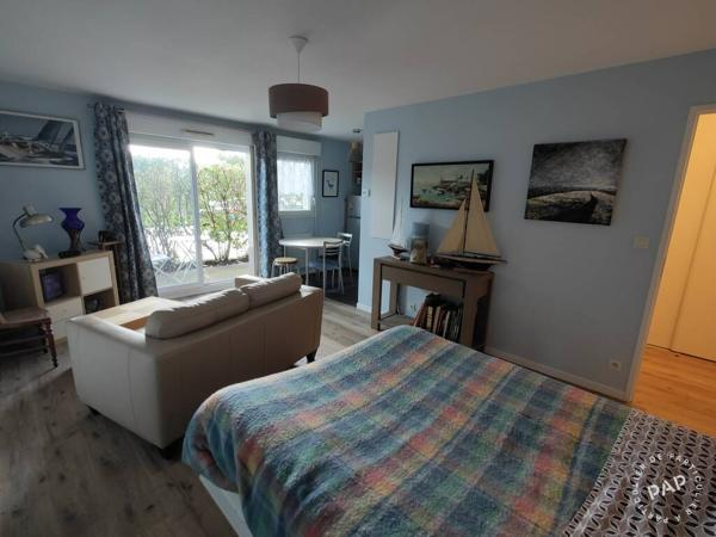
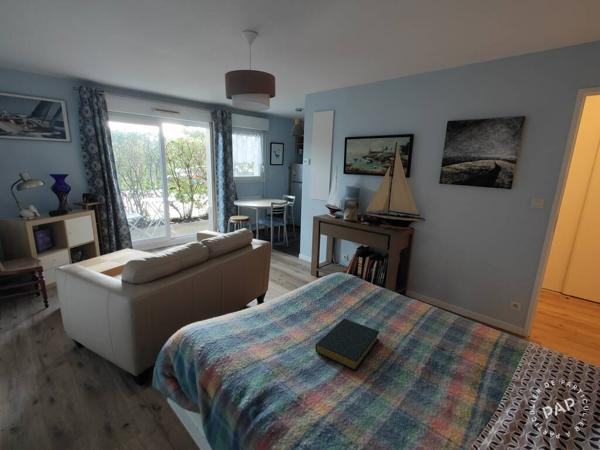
+ hardback book [314,318,381,372]
